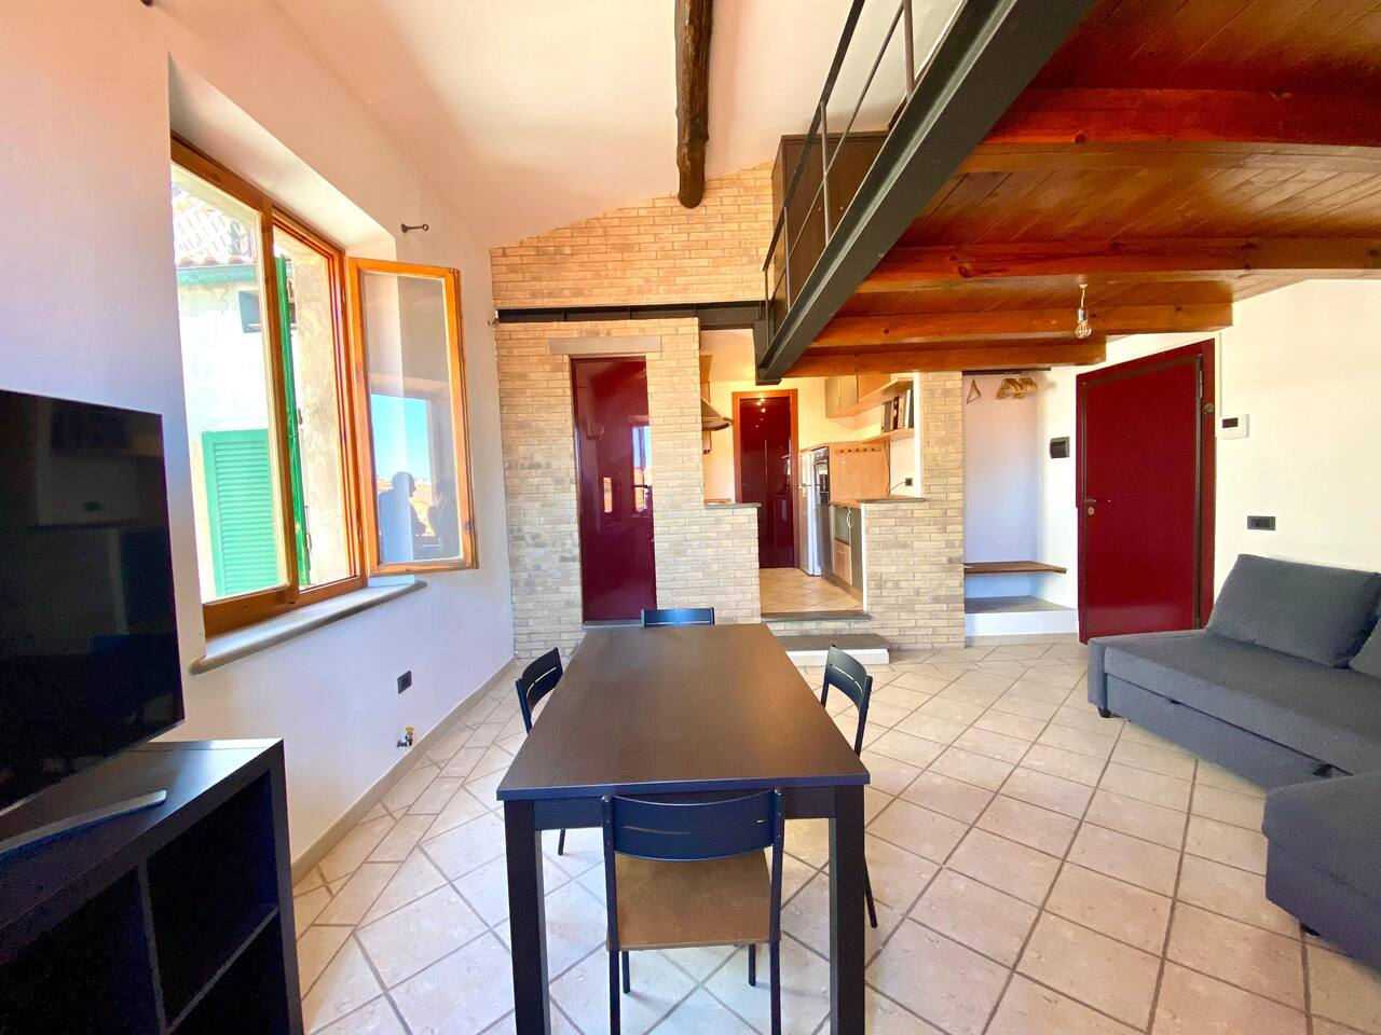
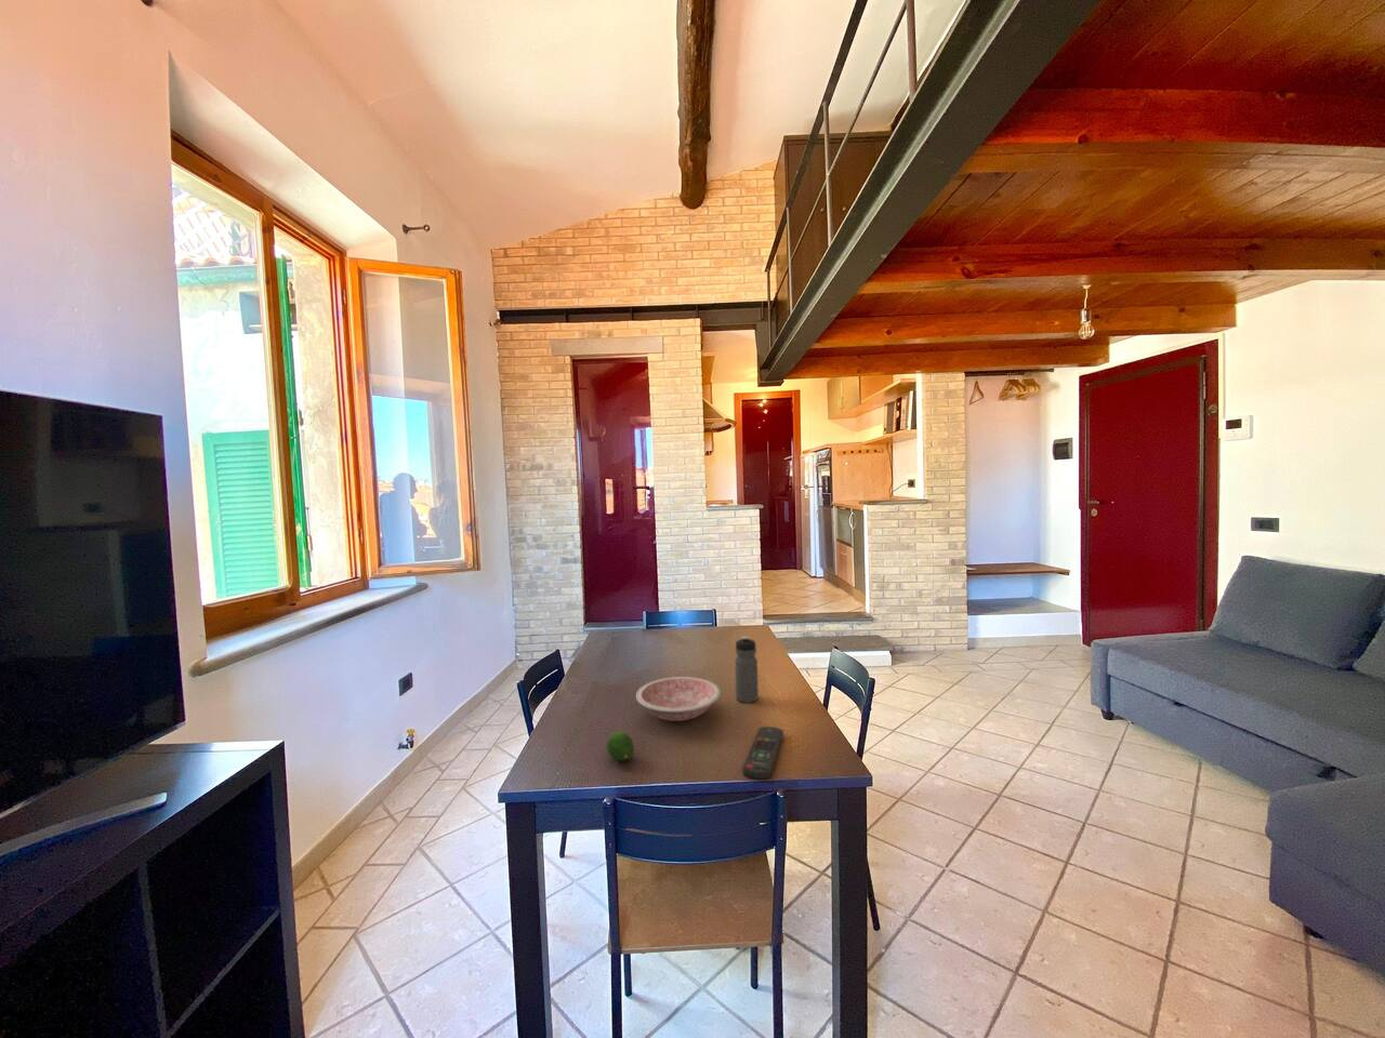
+ bowl [635,676,721,722]
+ water bottle [734,635,760,704]
+ remote control [742,725,784,780]
+ fruit [606,731,635,762]
